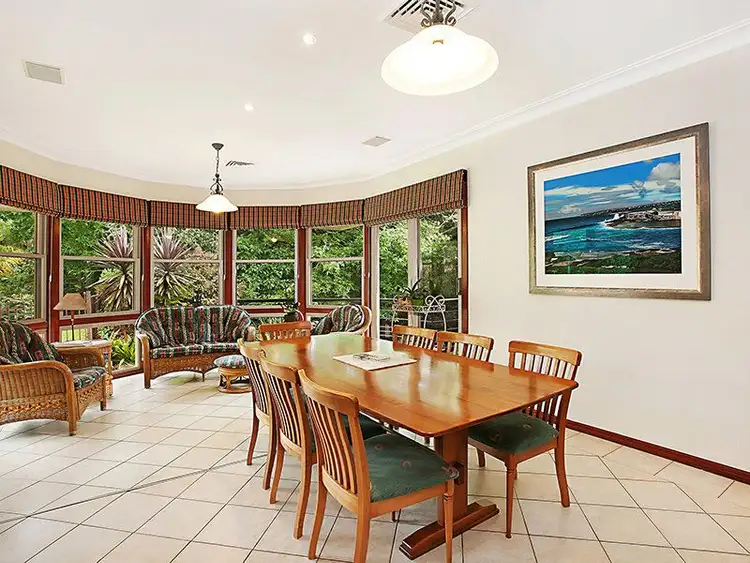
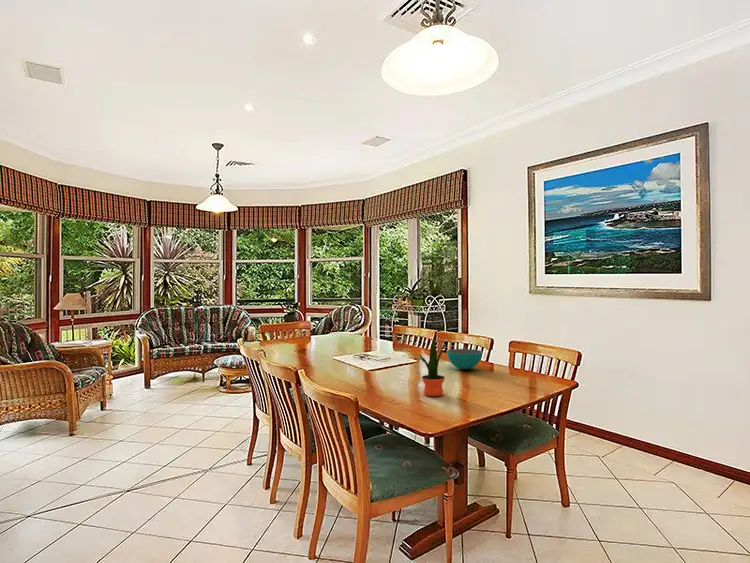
+ bowl [446,348,483,370]
+ potted plant [418,337,446,397]
